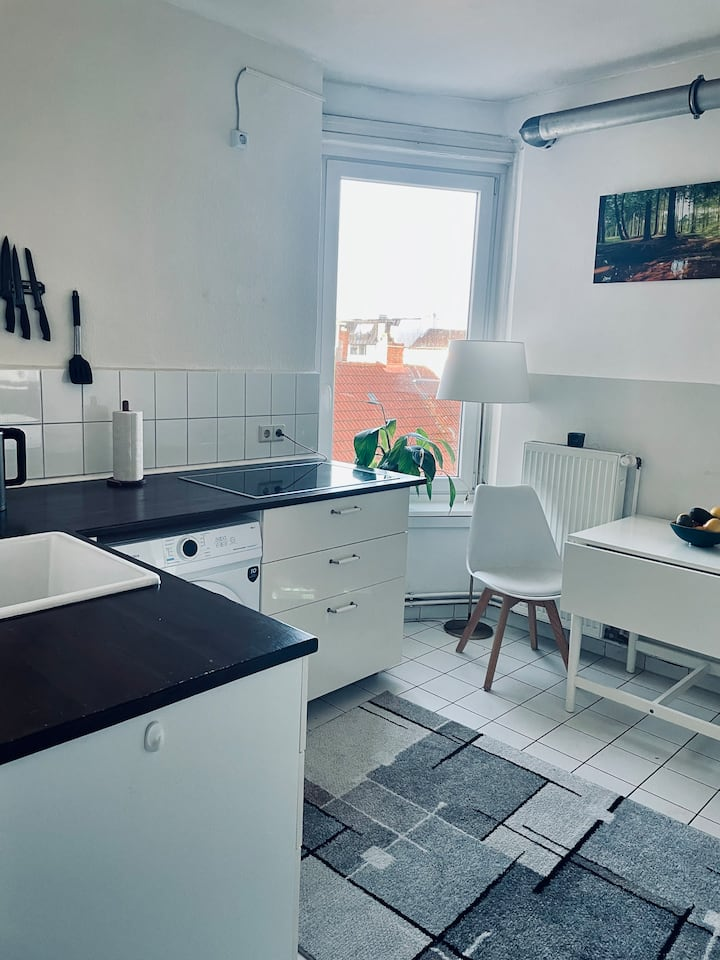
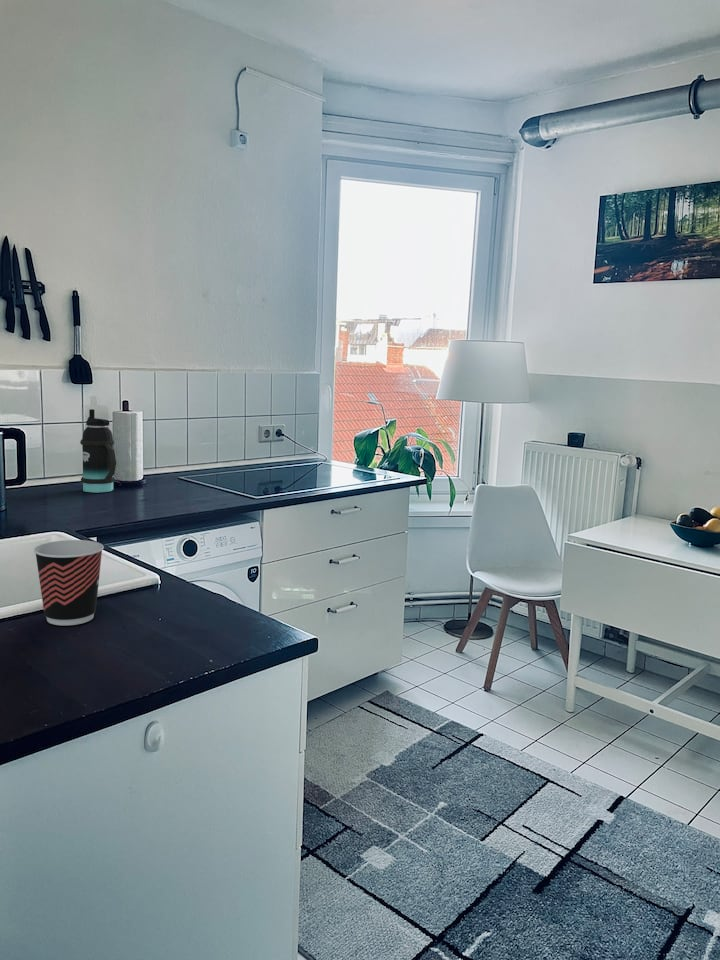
+ bottle [79,408,117,494]
+ cup [33,539,105,626]
